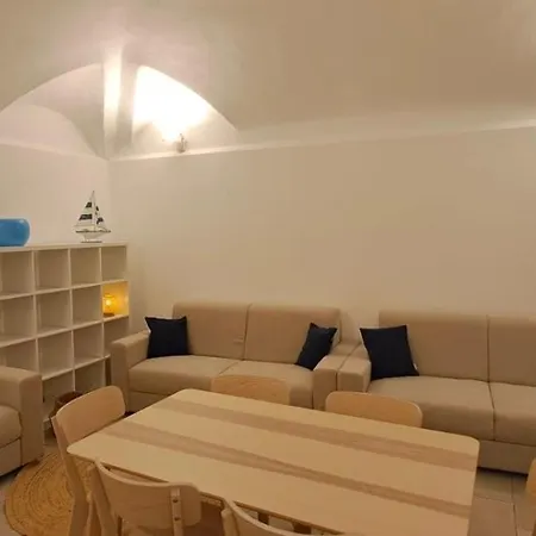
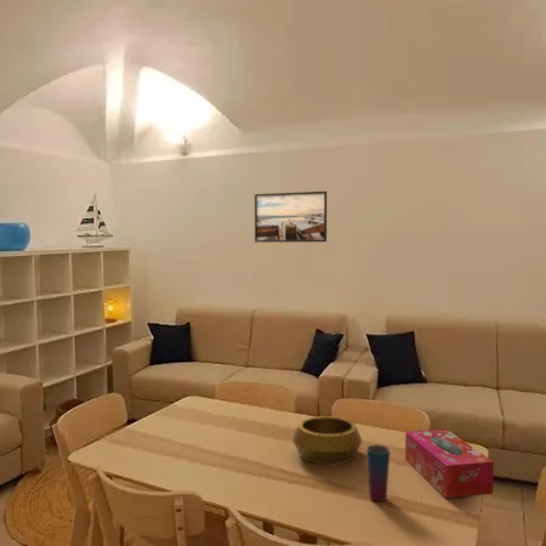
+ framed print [254,190,328,244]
+ cup [365,443,391,502]
+ decorative bowl [291,415,363,466]
+ tissue box [404,427,495,499]
